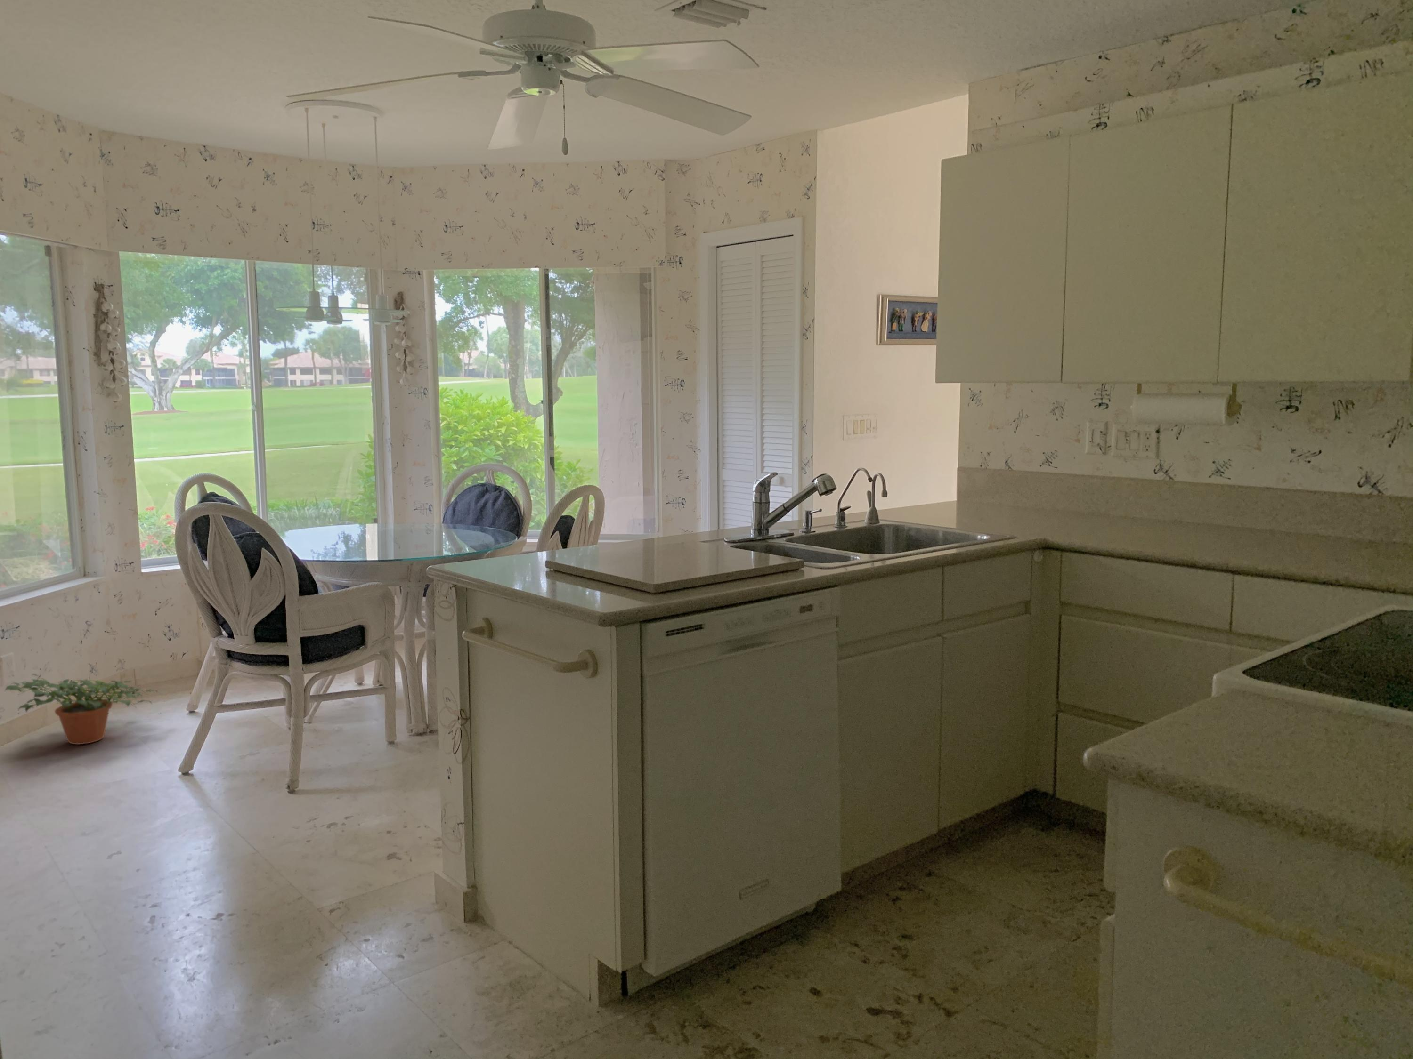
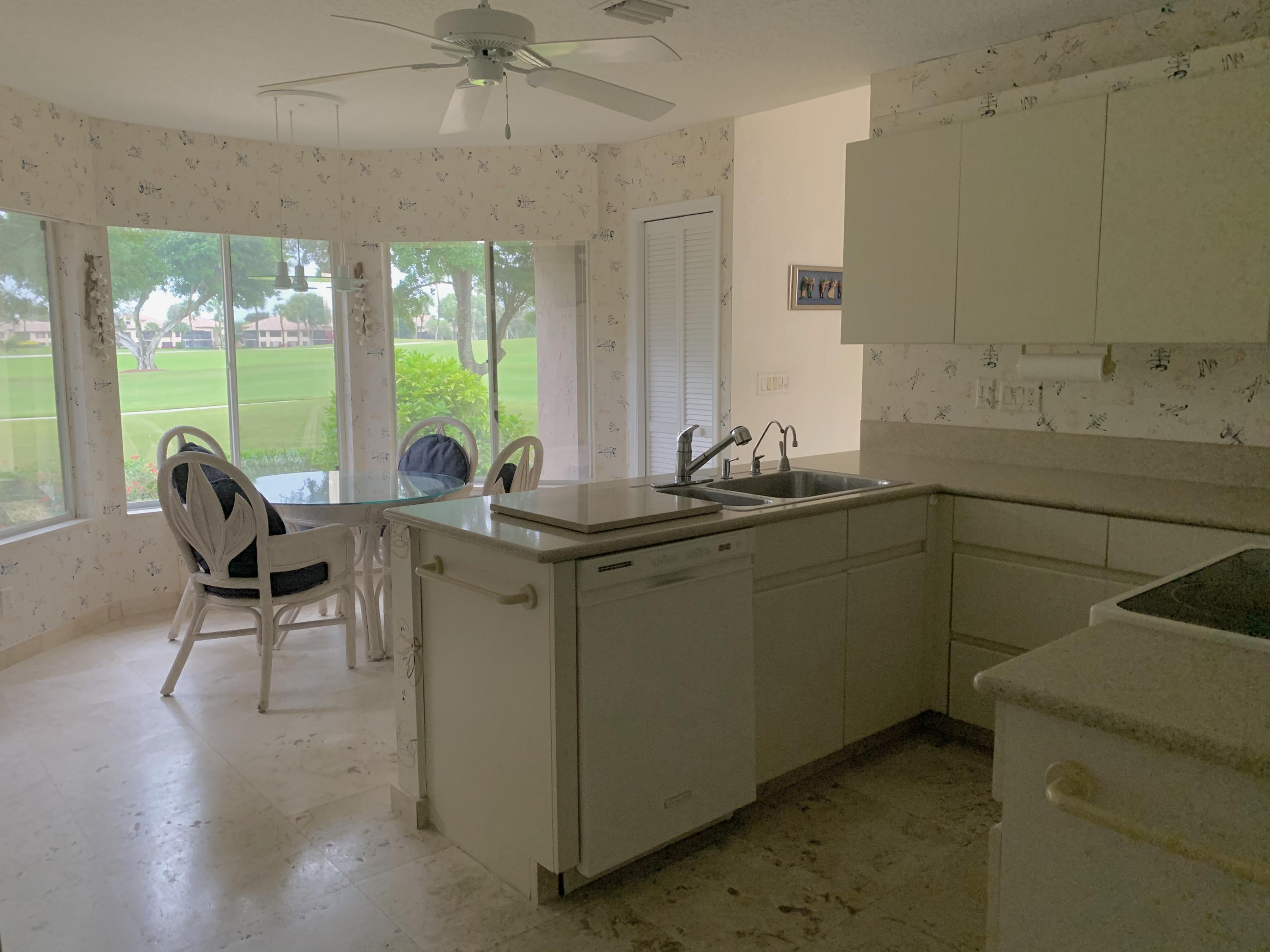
- potted plant [3,673,158,745]
